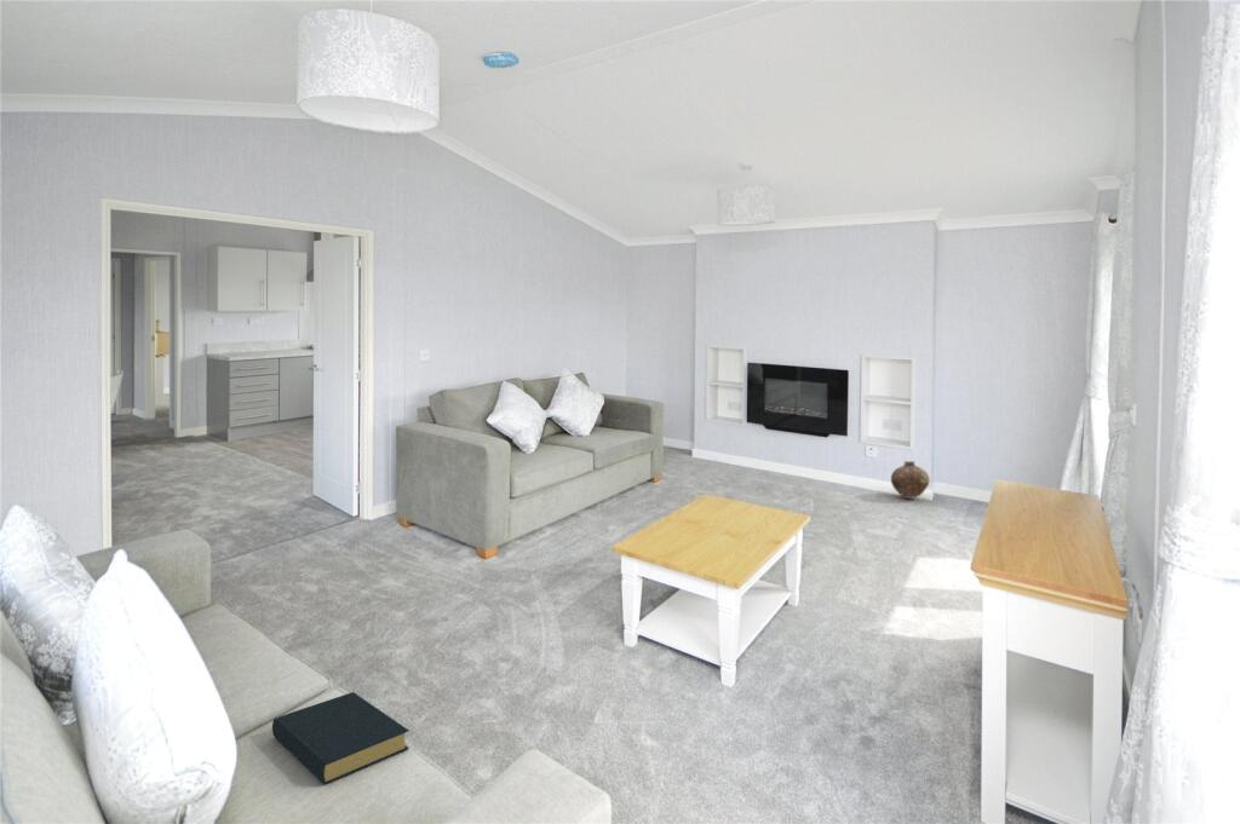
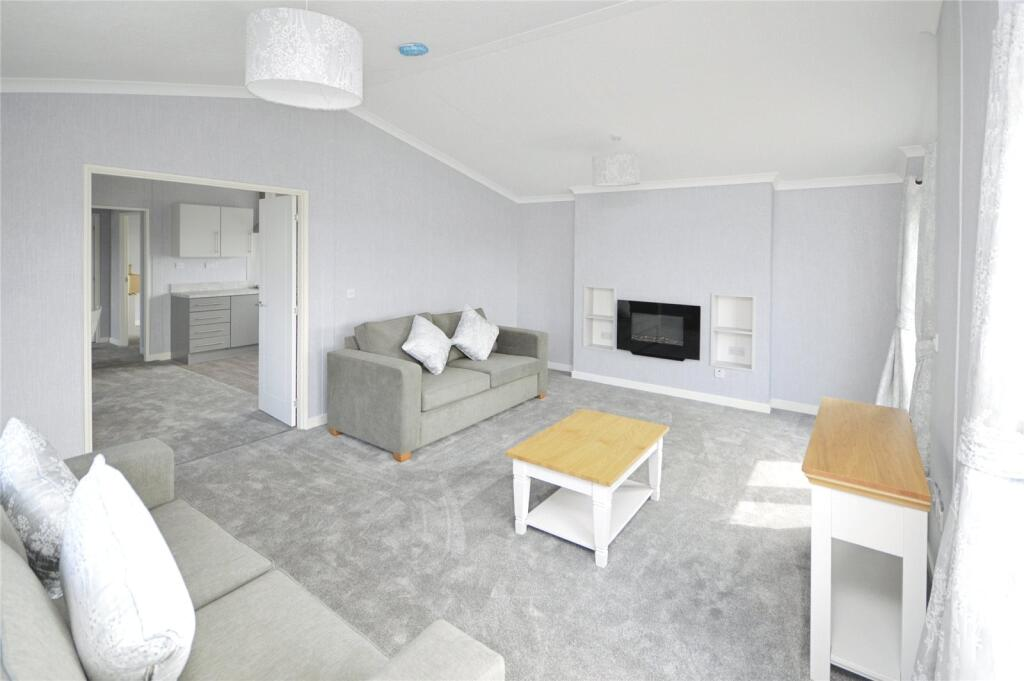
- vase [890,460,930,500]
- hardback book [271,691,411,785]
